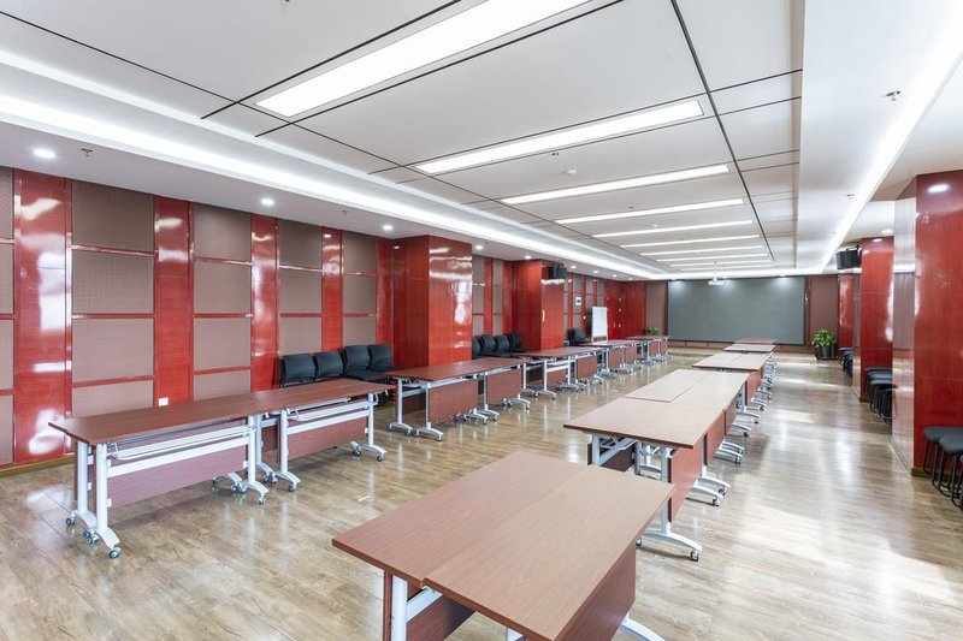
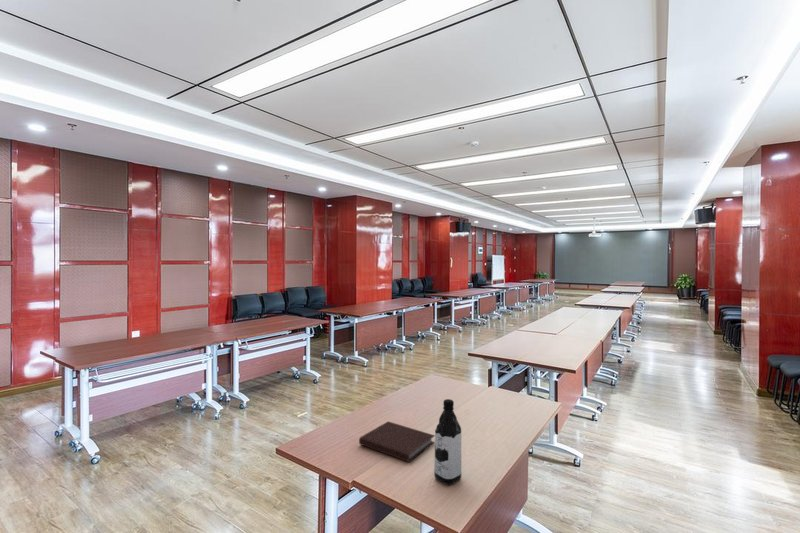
+ notebook [358,420,435,463]
+ water bottle [433,398,462,486]
